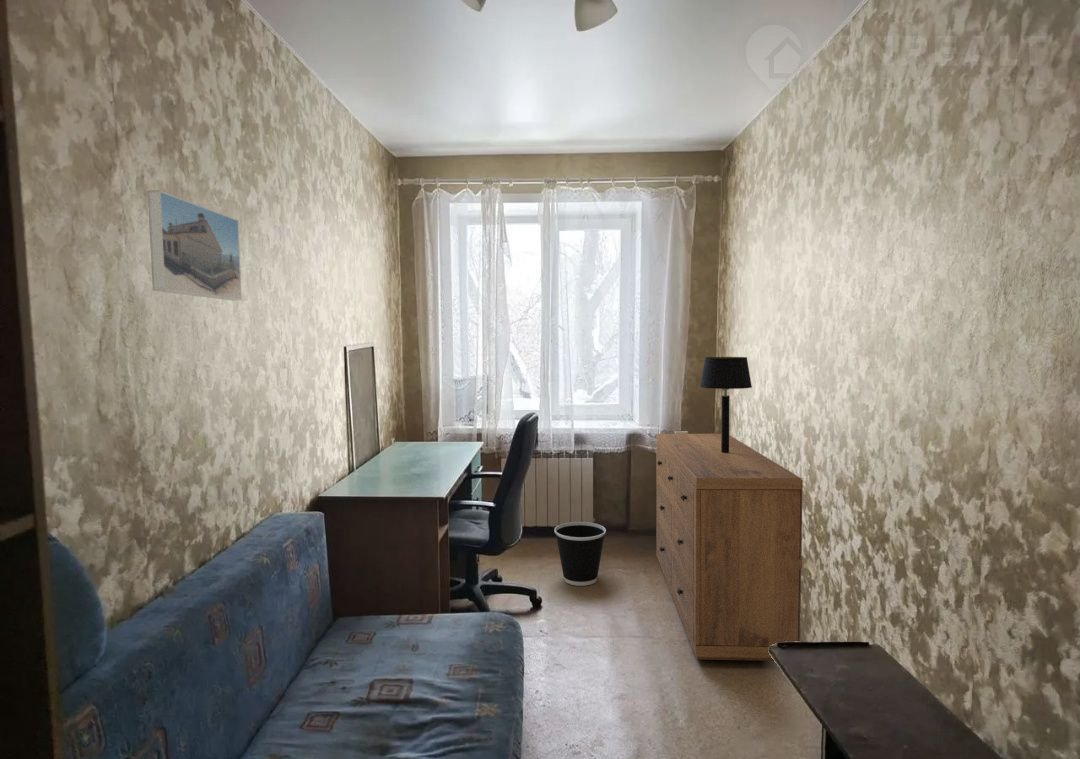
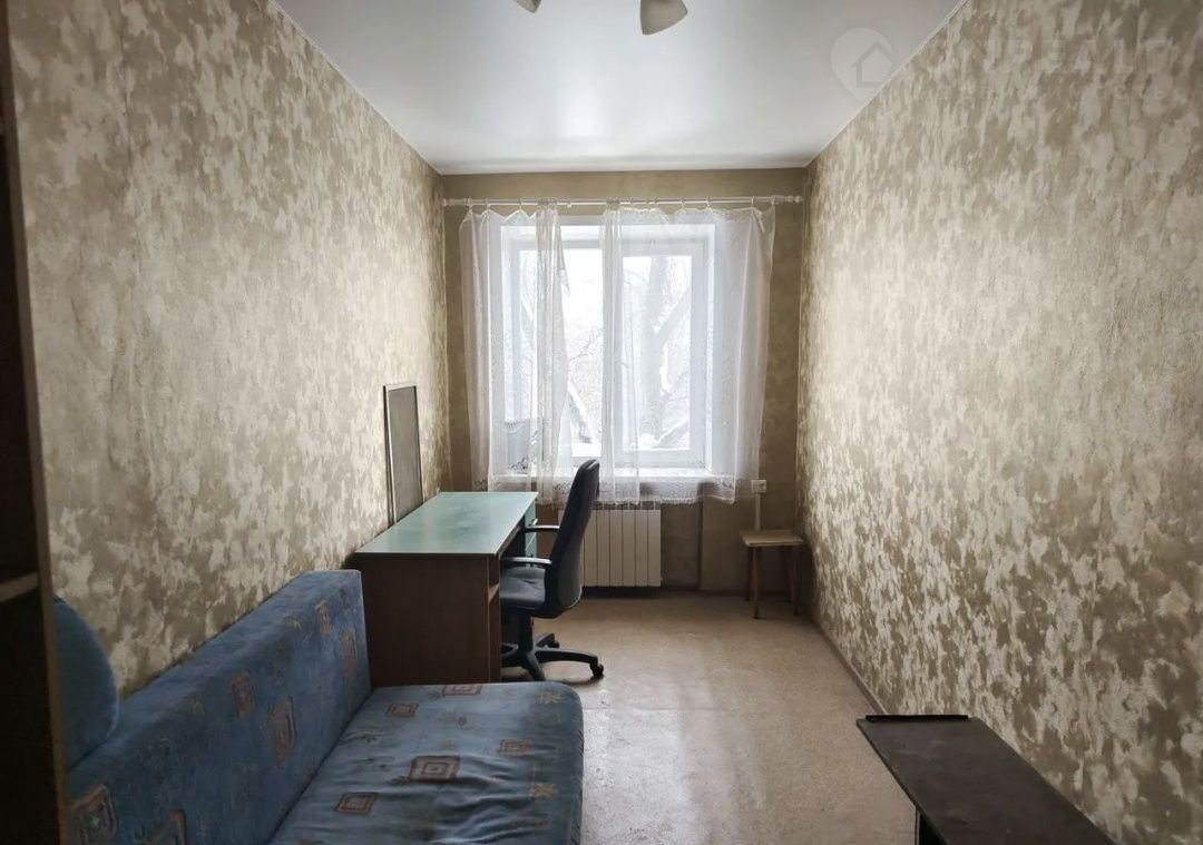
- wastebasket [553,521,607,587]
- table lamp [699,356,753,453]
- dresser [655,433,804,662]
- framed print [147,189,243,301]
